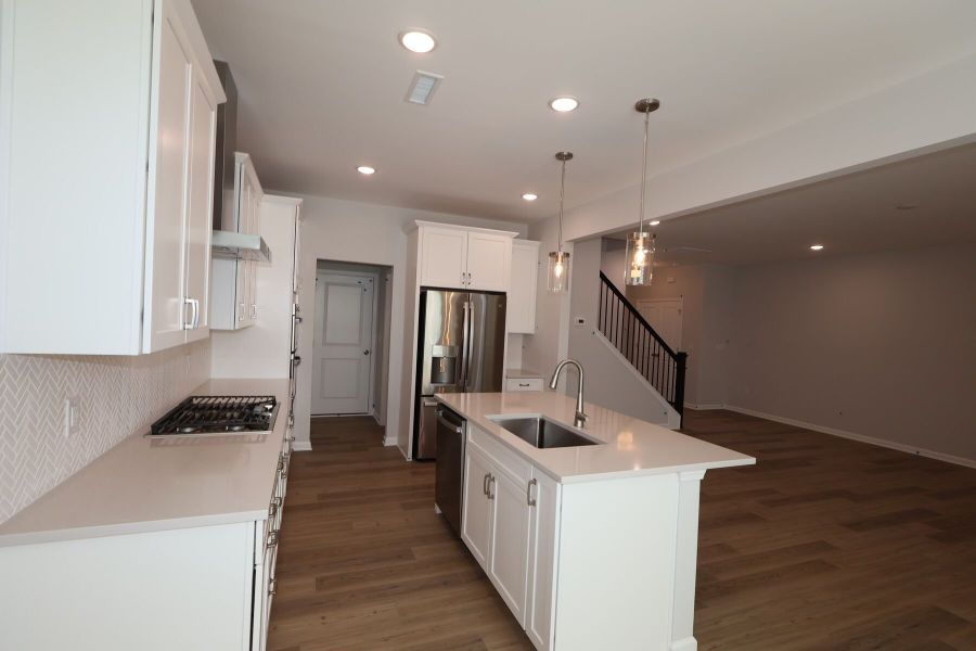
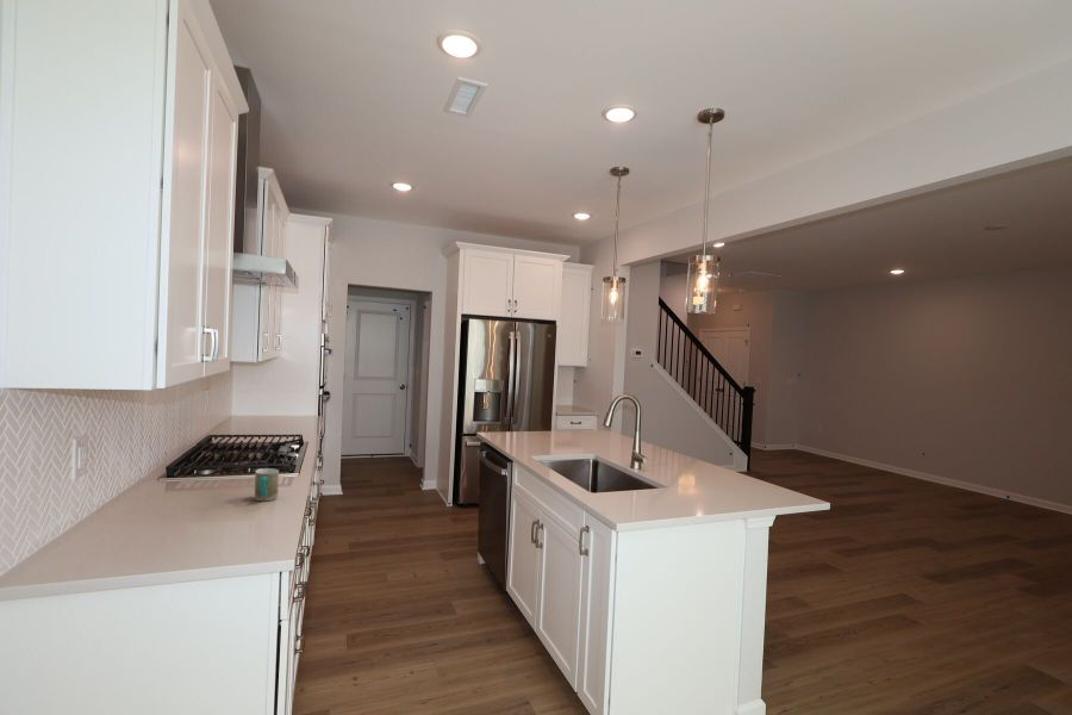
+ mug [254,467,280,502]
